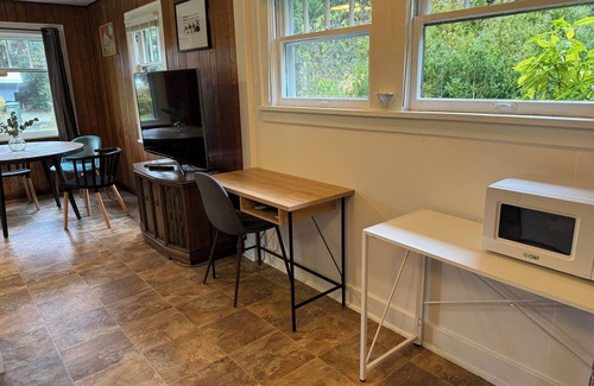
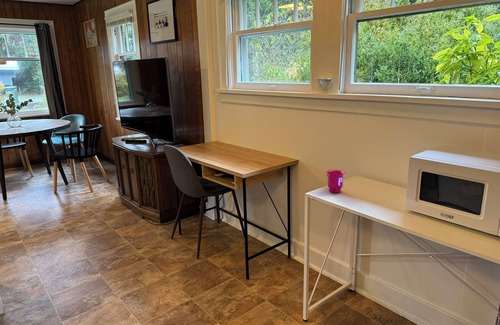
+ mug [325,169,346,194]
